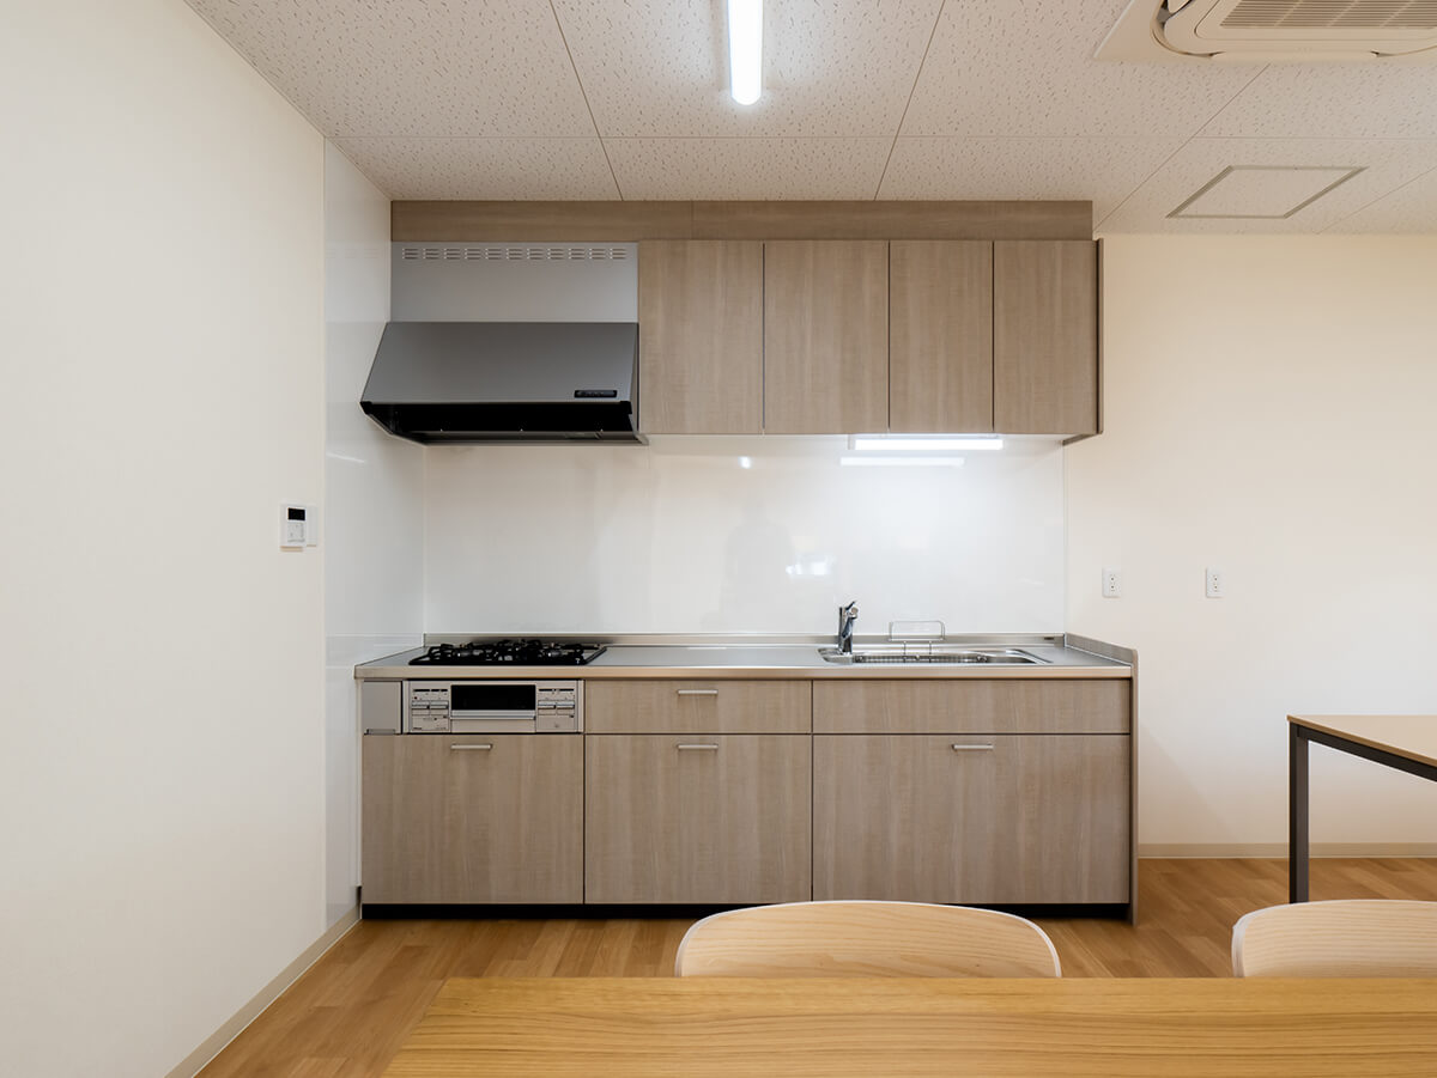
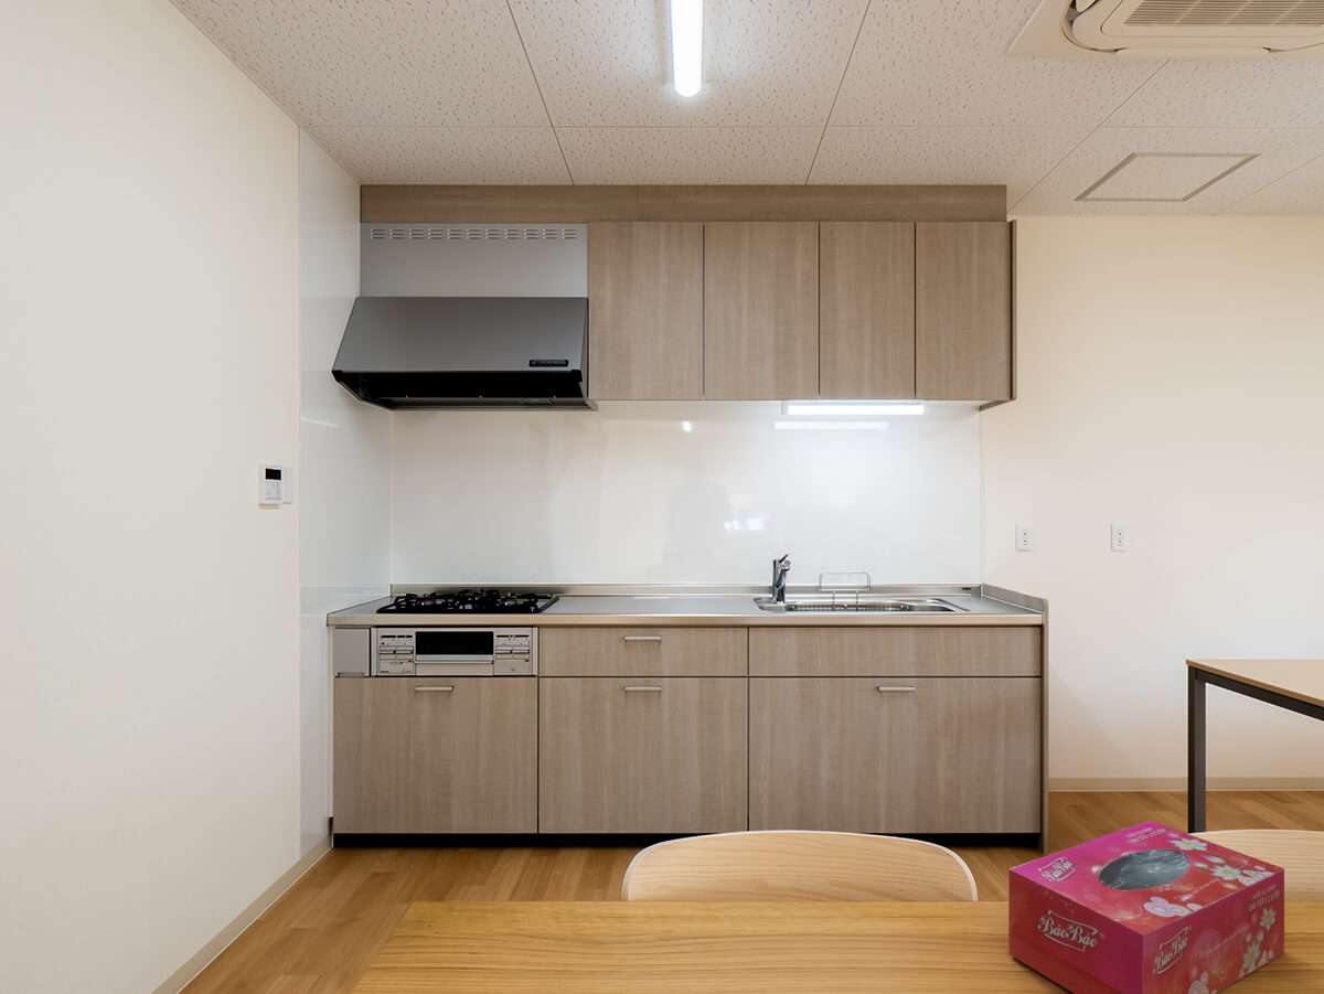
+ tissue box [1007,820,1285,994]
